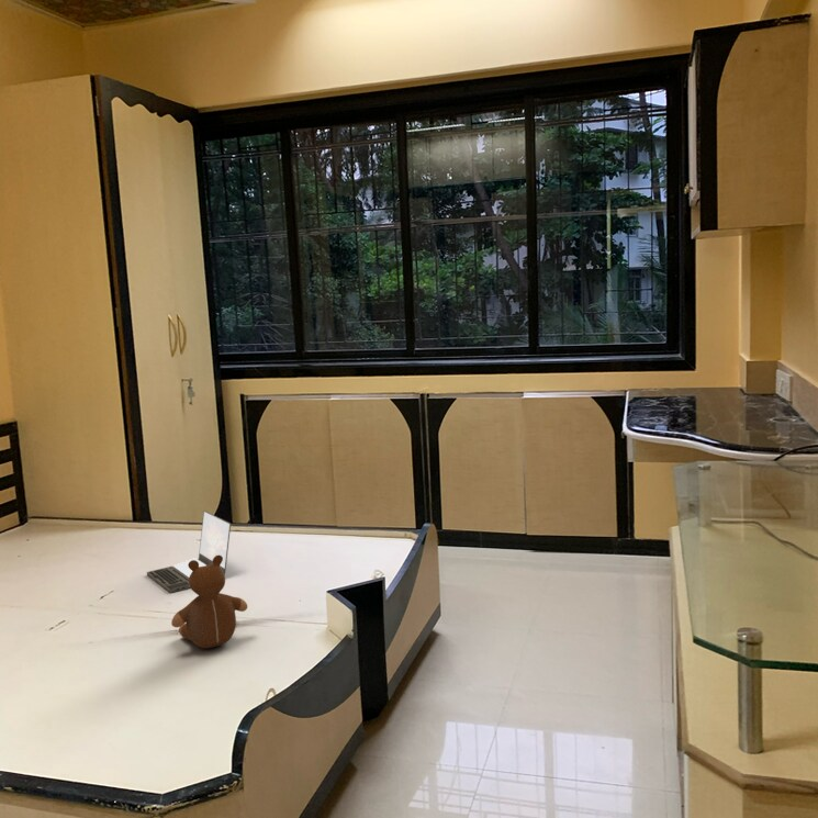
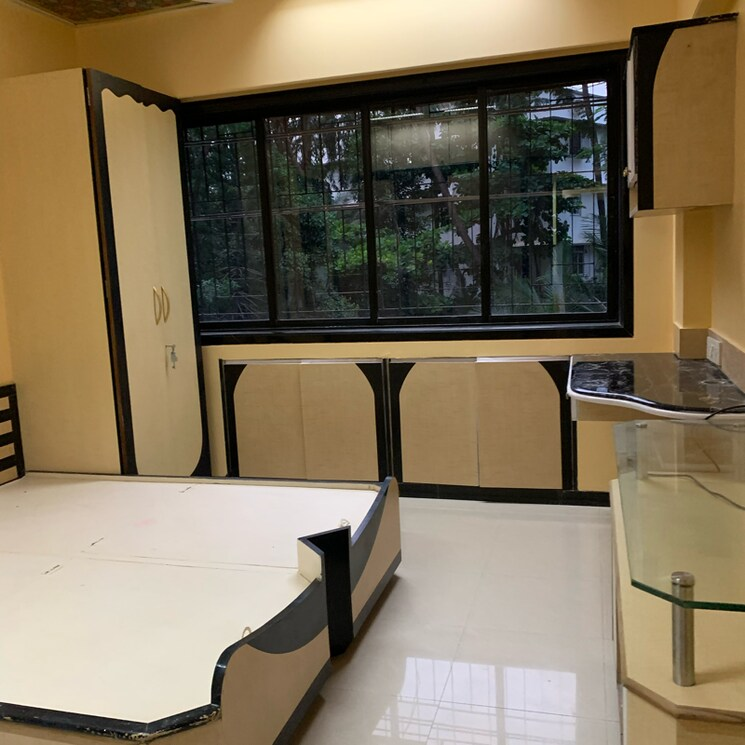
- teddy bear [170,554,248,649]
- laptop [146,509,232,594]
